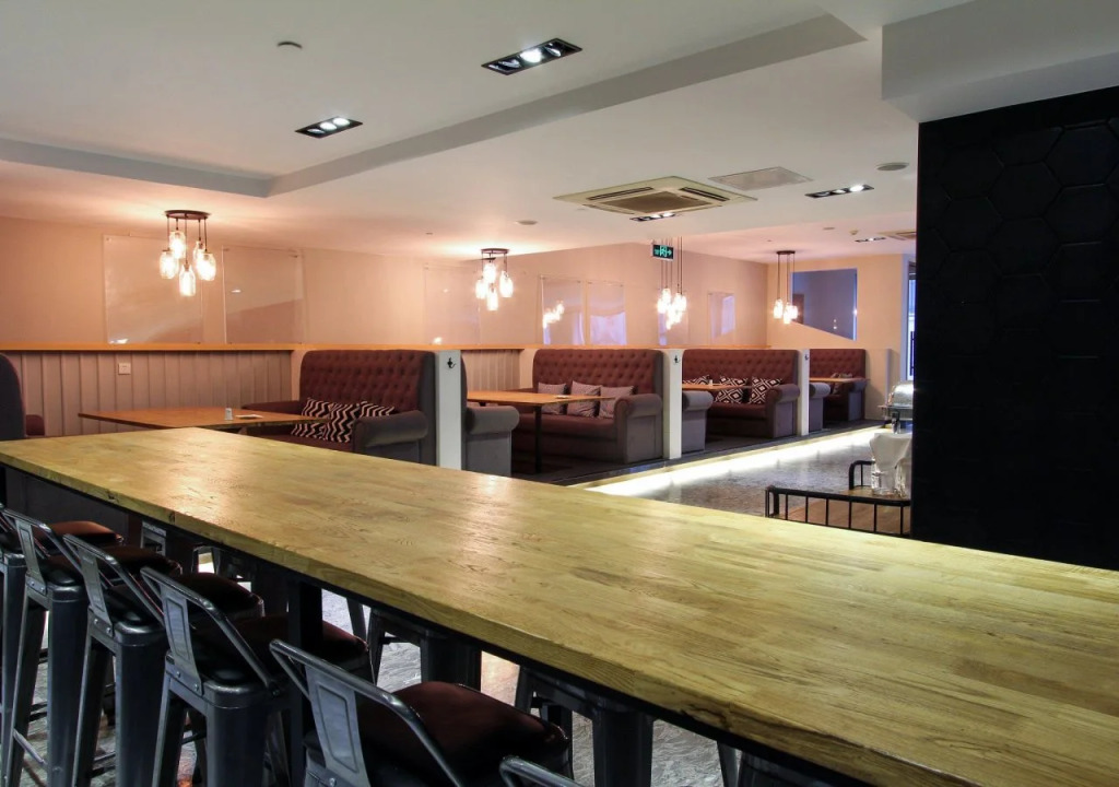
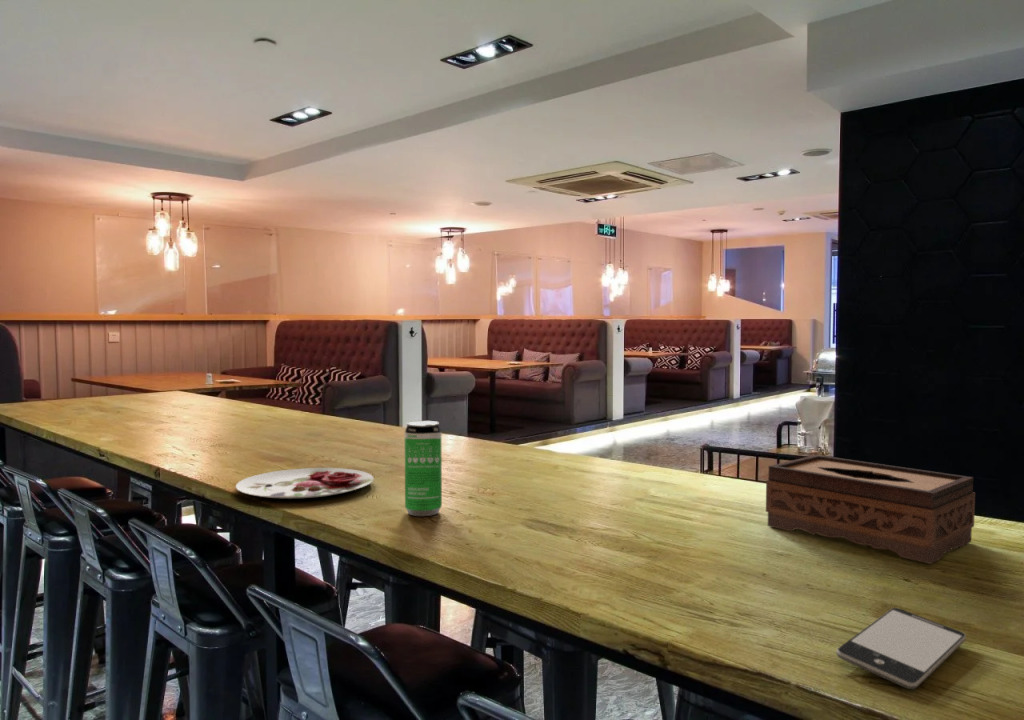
+ tissue box [765,454,976,565]
+ smartphone [836,607,967,690]
+ plate [235,467,375,500]
+ beverage can [404,420,443,517]
